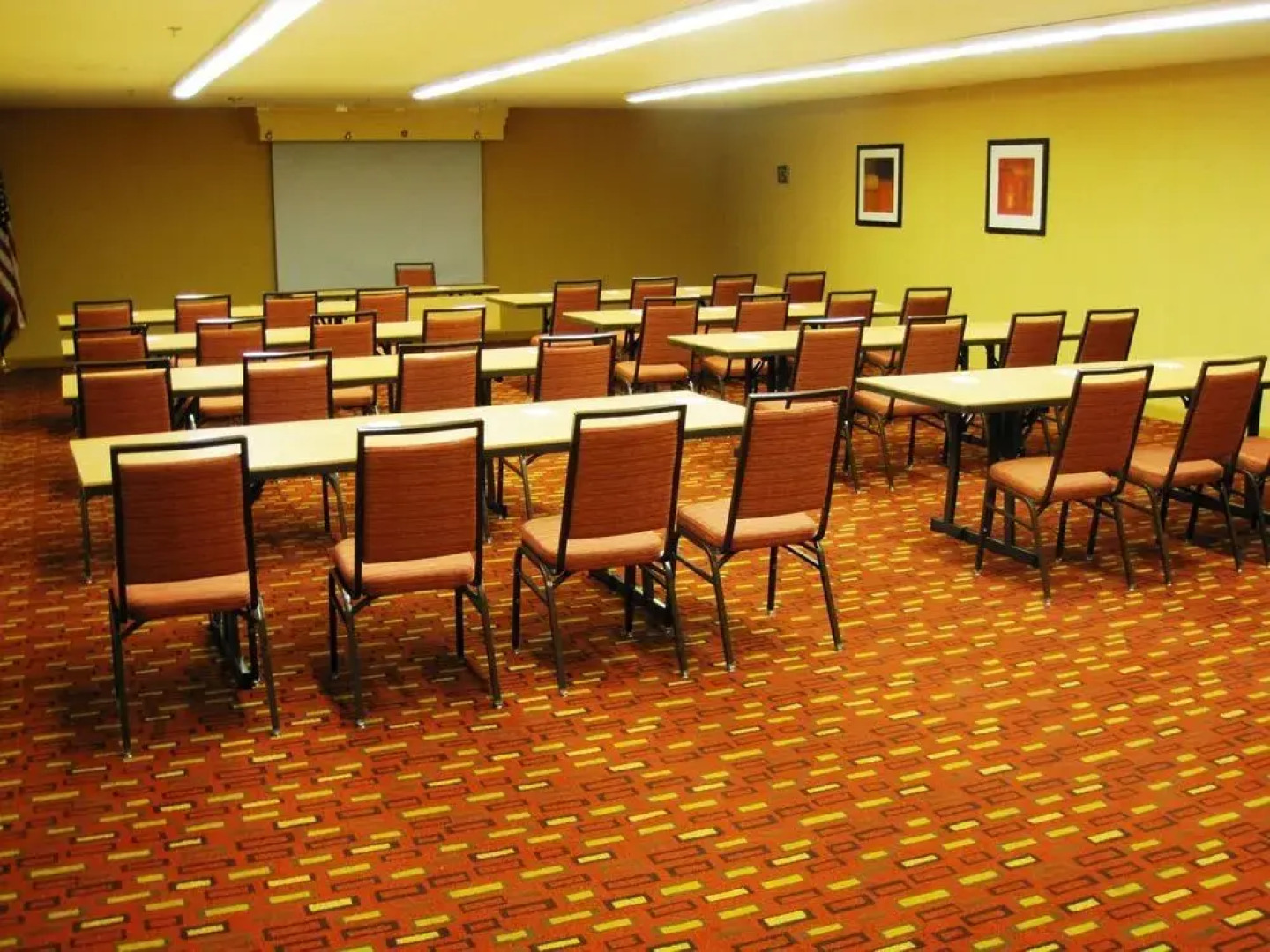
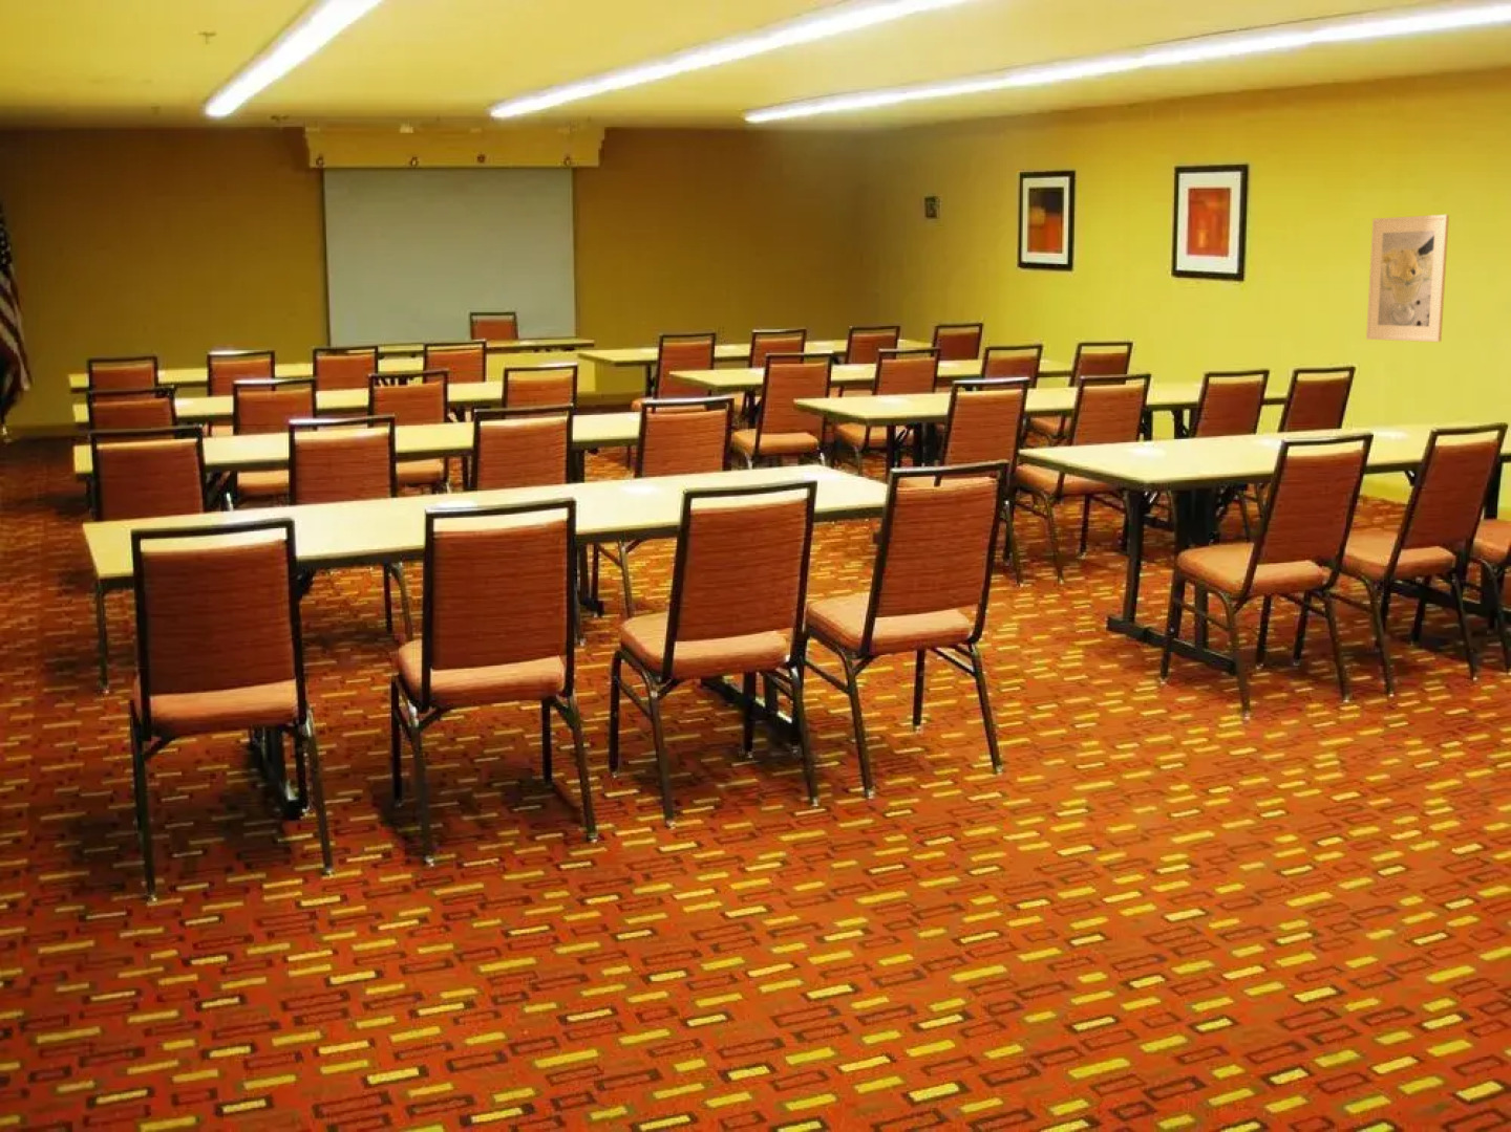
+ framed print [1365,214,1450,342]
